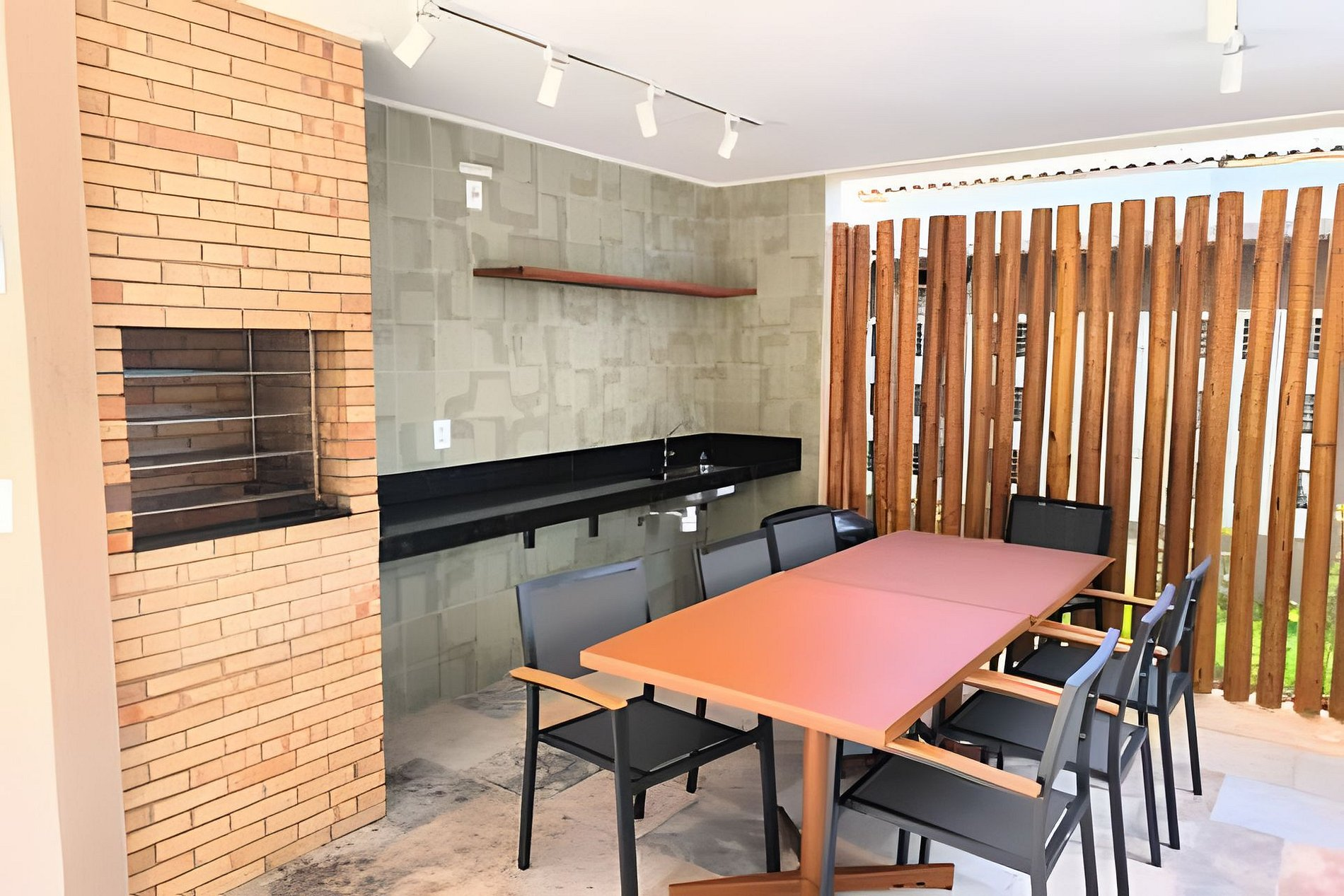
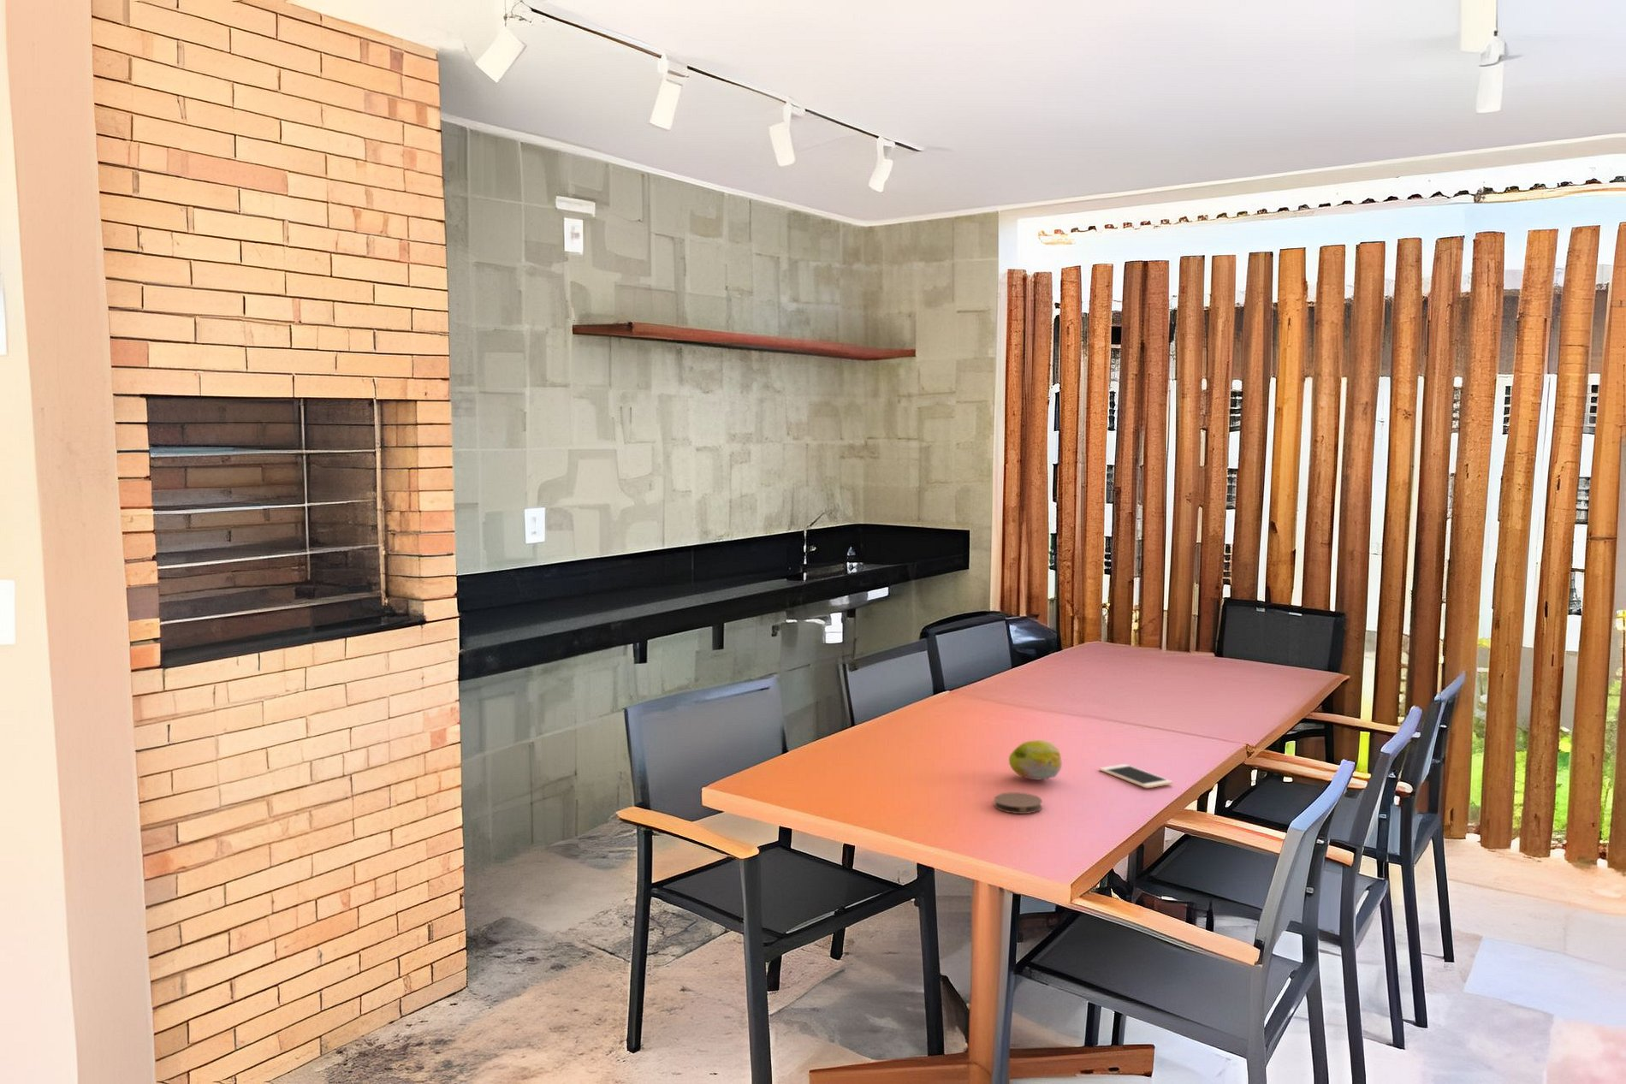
+ fruit [1008,739,1063,782]
+ coaster [993,791,1043,814]
+ cell phone [1099,763,1174,789]
